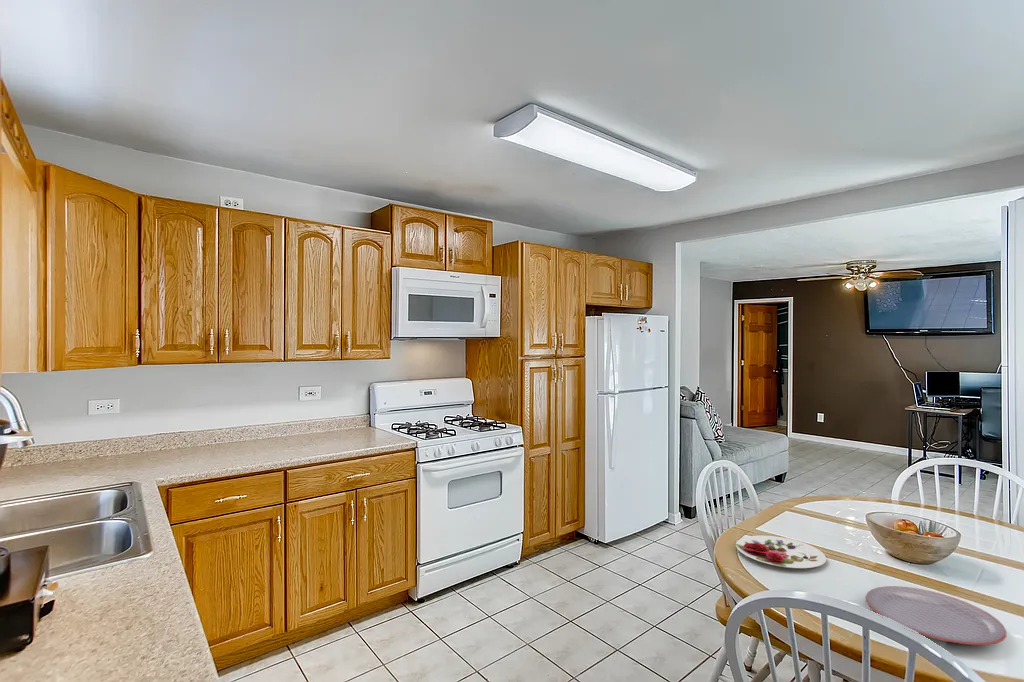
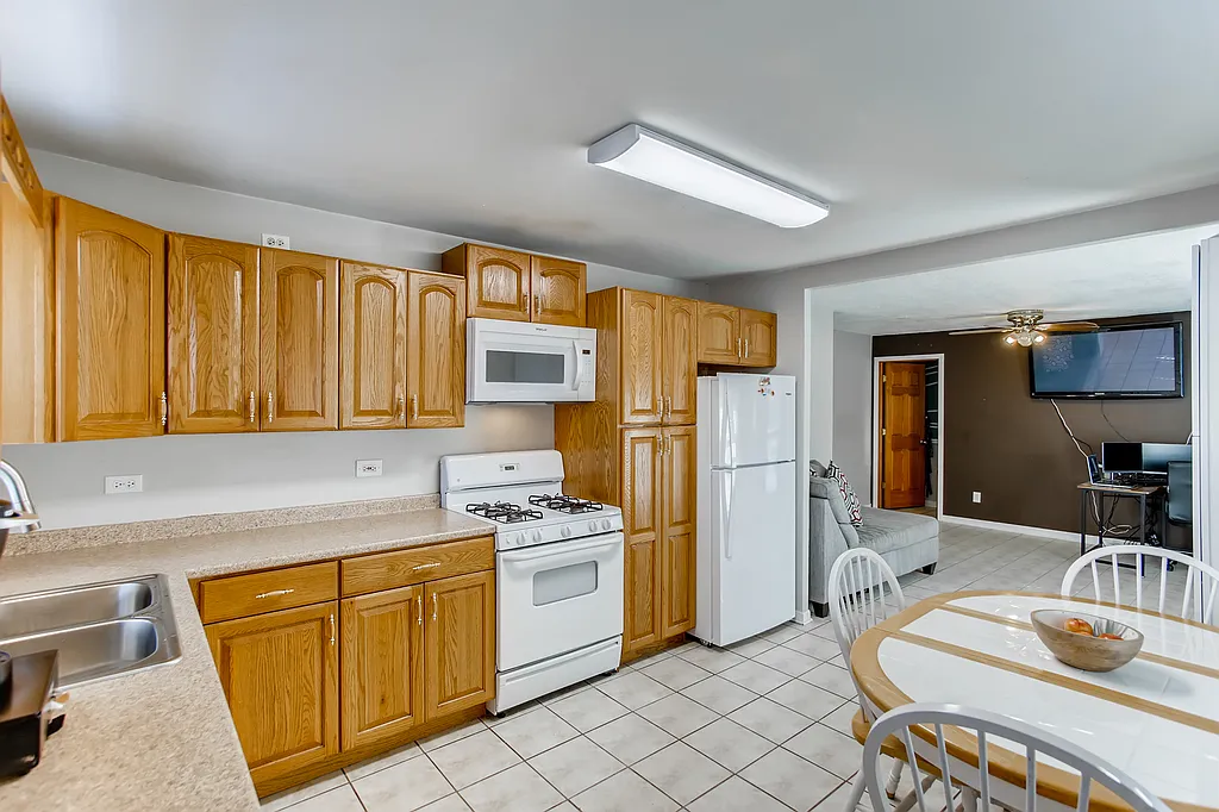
- plate [865,585,1007,646]
- plate [735,535,827,569]
